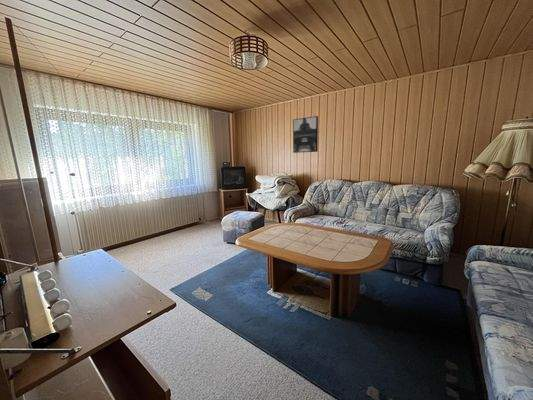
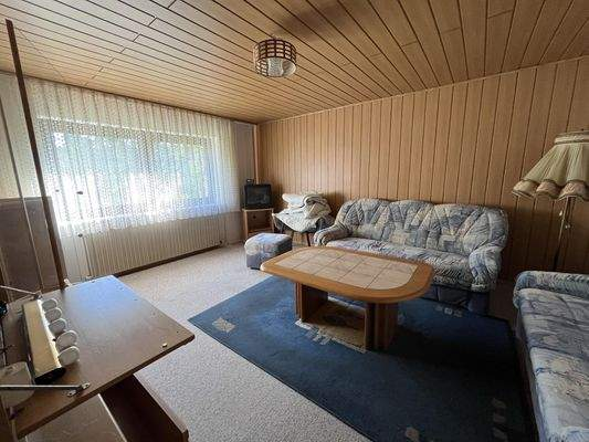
- wall art [292,115,319,154]
